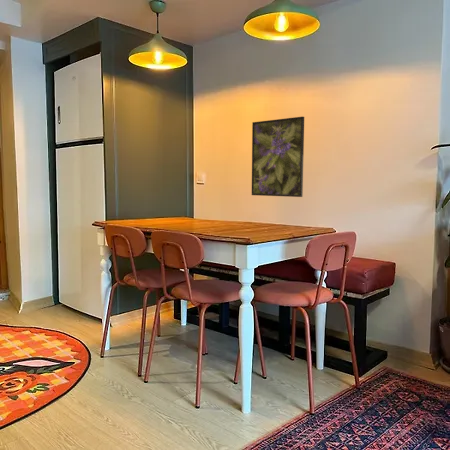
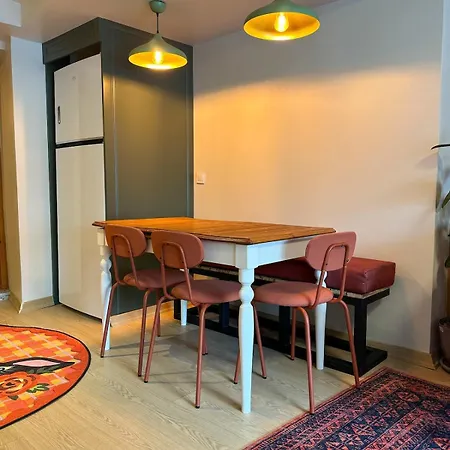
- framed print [251,116,305,198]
